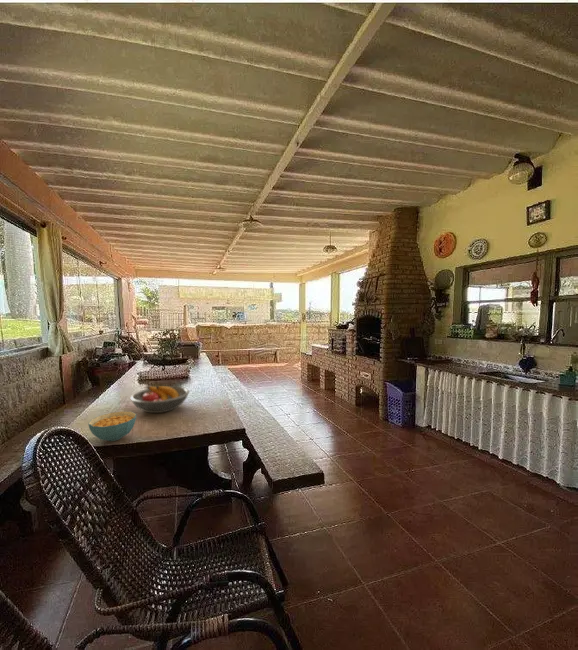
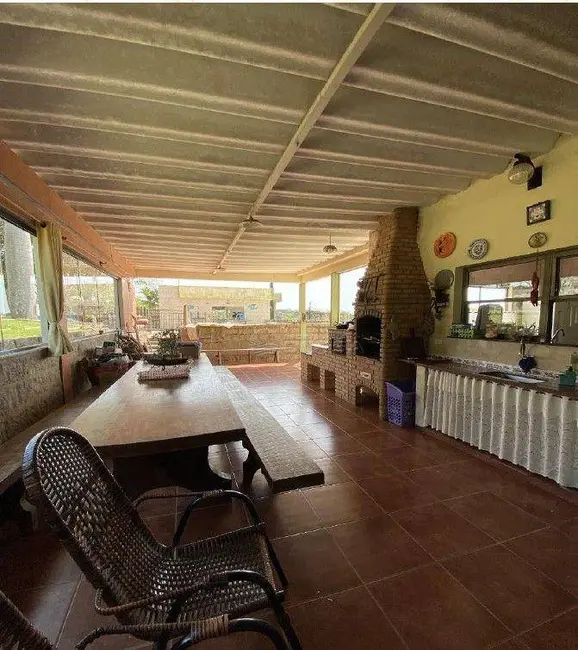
- cereal bowl [87,410,137,442]
- fruit bowl [129,385,190,414]
